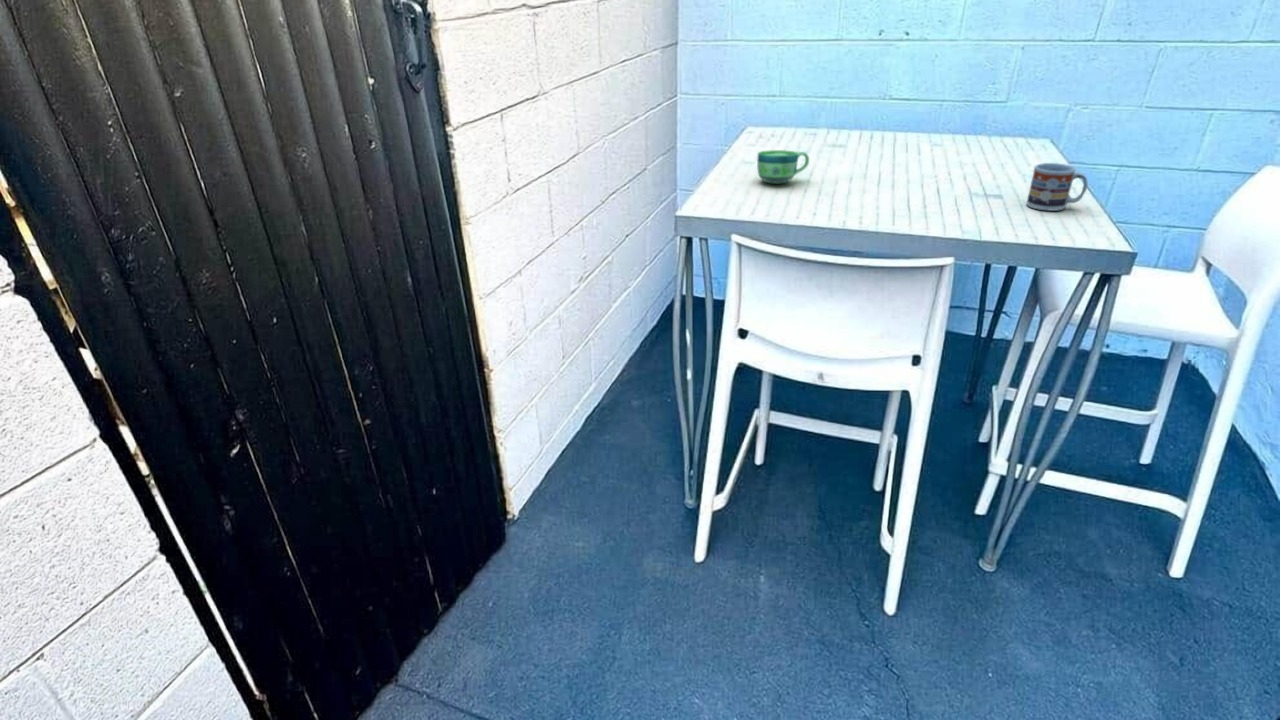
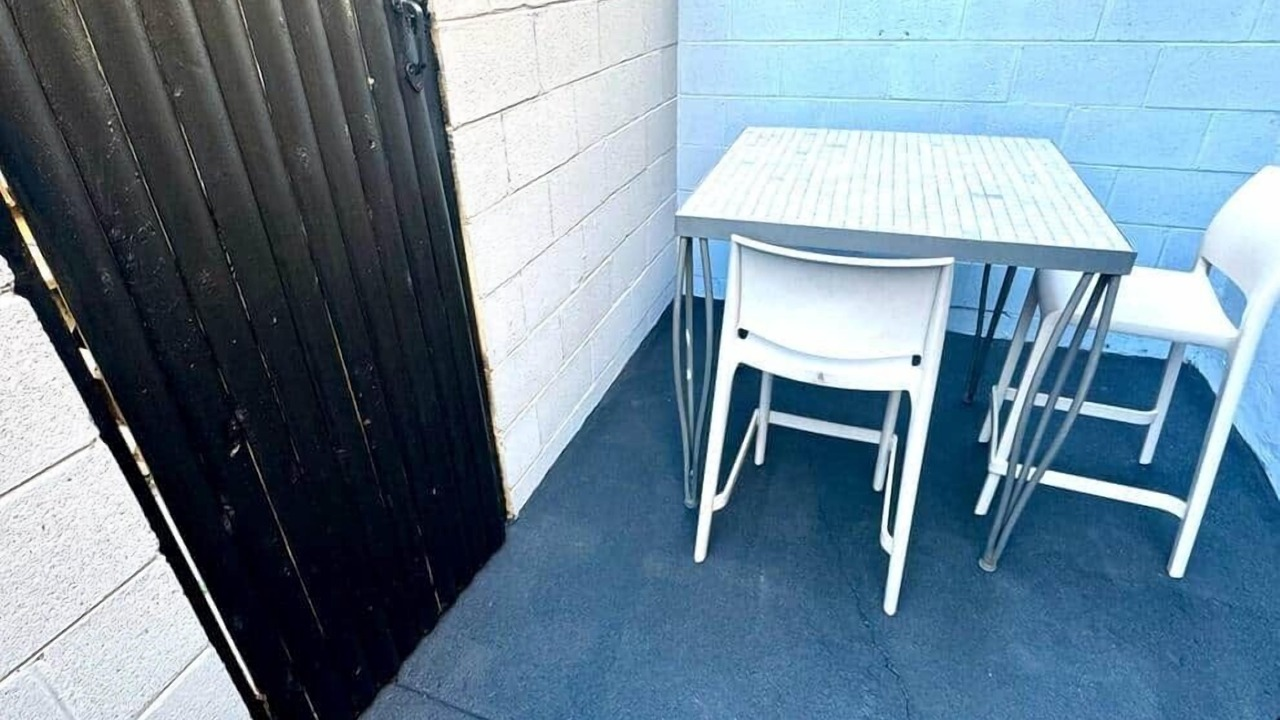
- cup [1026,162,1089,212]
- cup [756,149,810,184]
